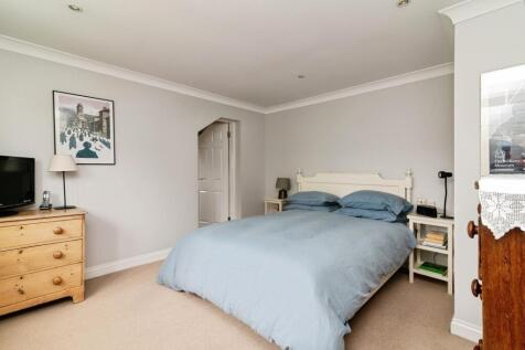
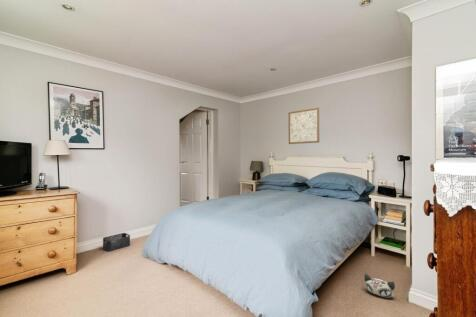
+ storage bin [102,232,131,252]
+ wall art [287,107,320,145]
+ plush toy [363,273,396,299]
